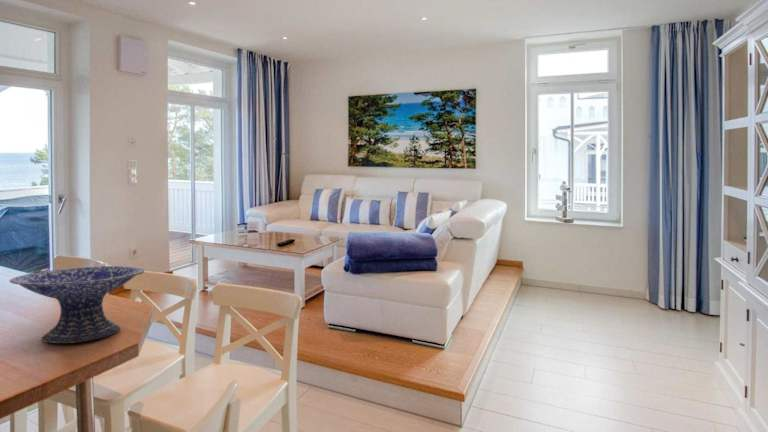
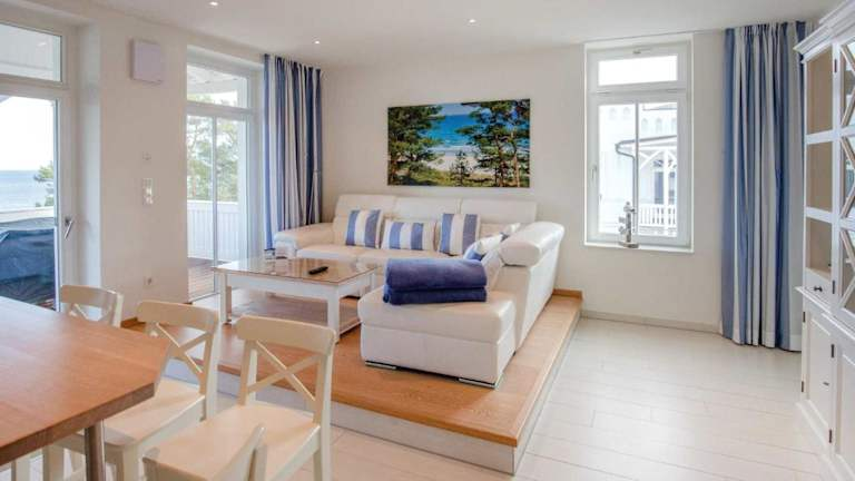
- decorative bowl [8,265,145,344]
